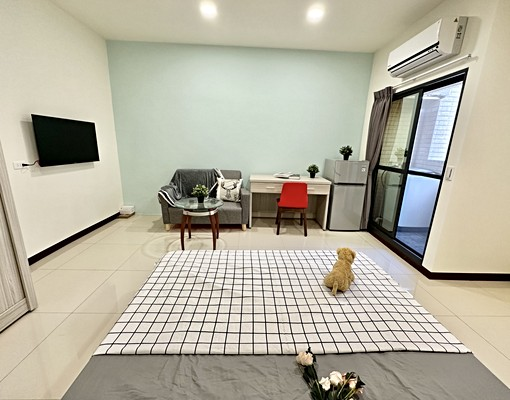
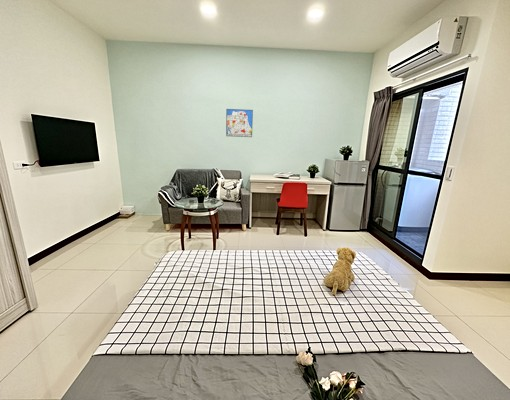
+ wall art [225,108,254,138]
